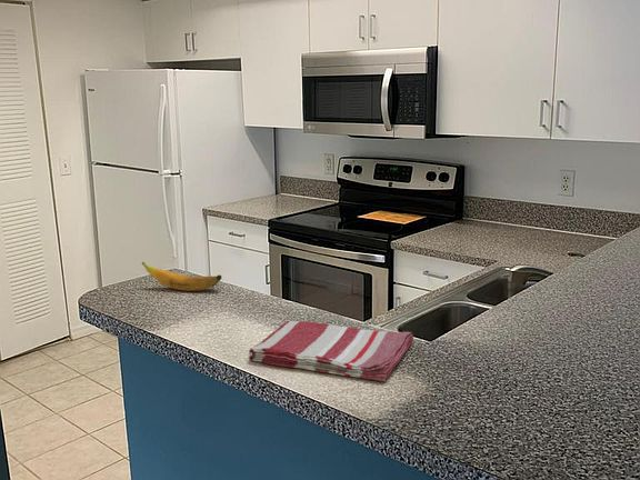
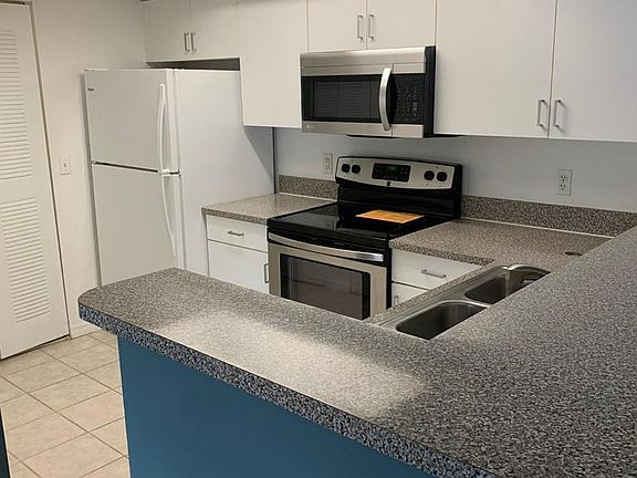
- dish towel [248,320,414,382]
- banana [141,261,222,292]
